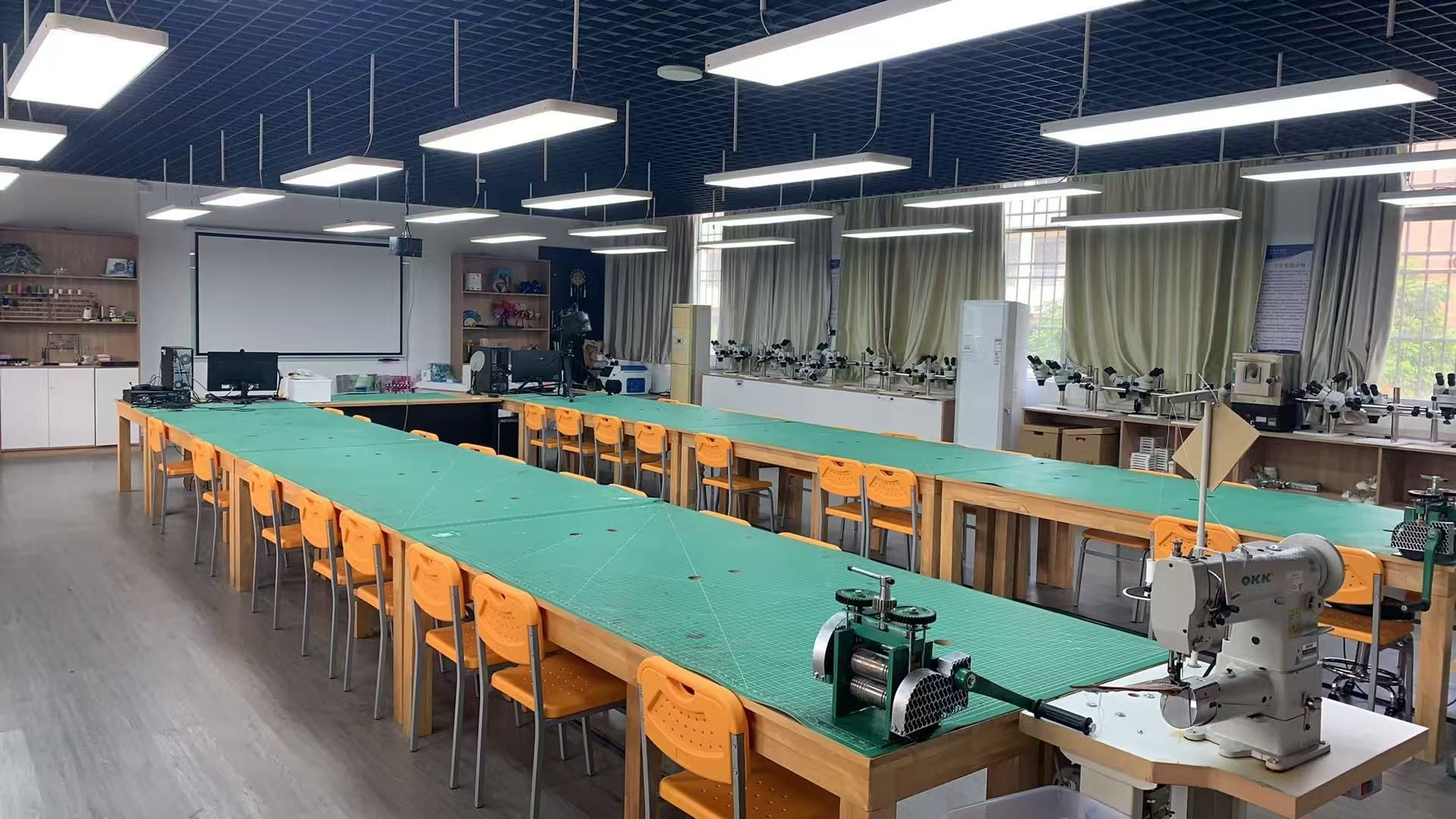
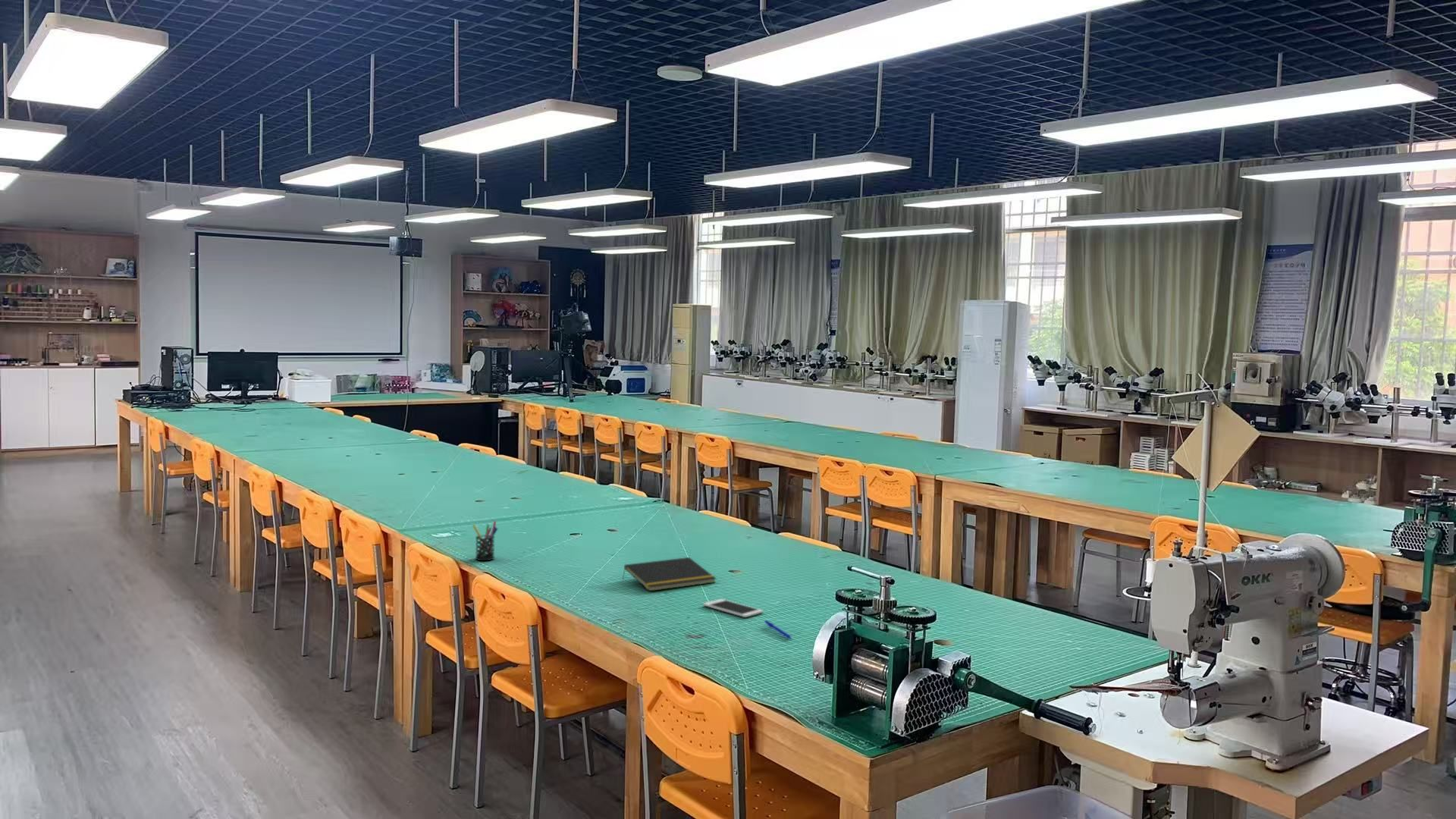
+ pen holder [472,520,498,561]
+ pen [764,620,792,639]
+ notepad [622,557,717,591]
+ cell phone [702,598,764,618]
